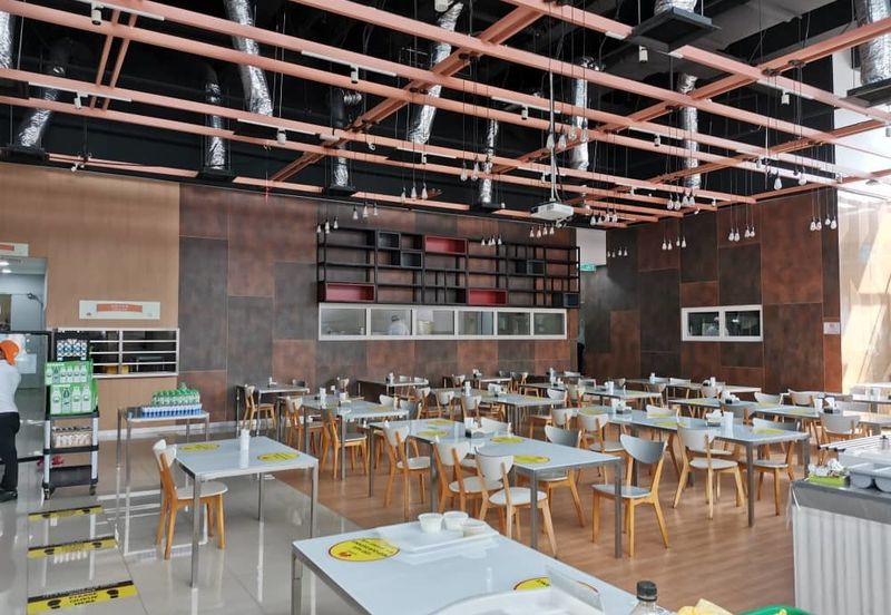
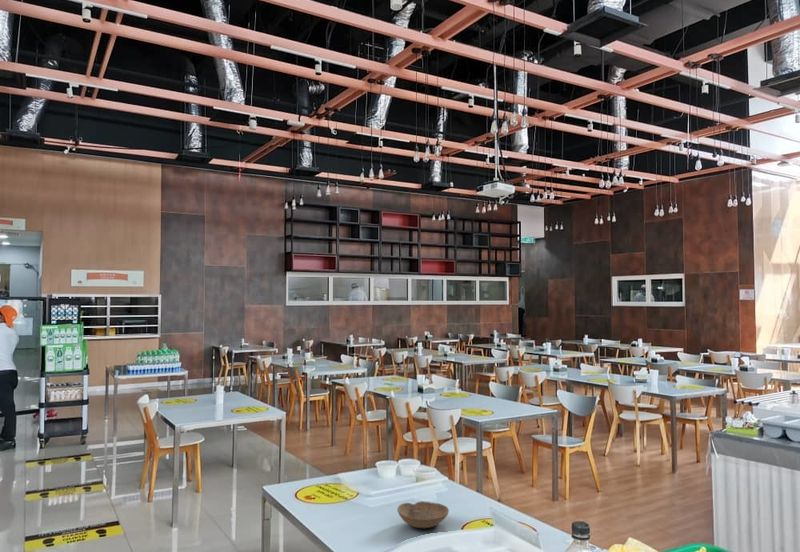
+ bowl [396,500,450,529]
